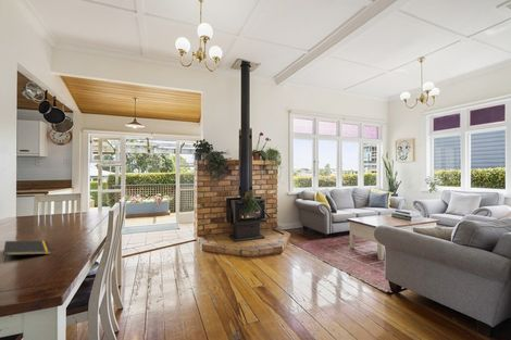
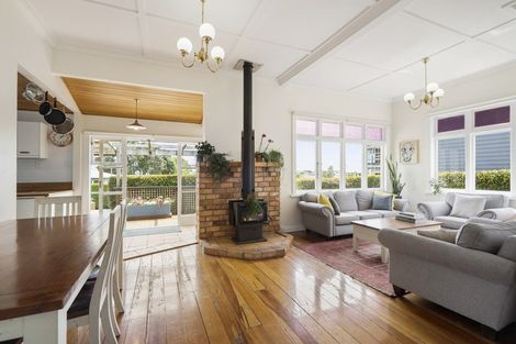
- notepad [2,240,52,264]
